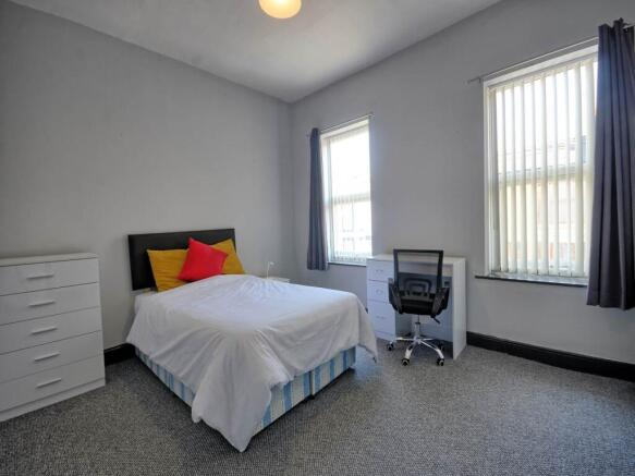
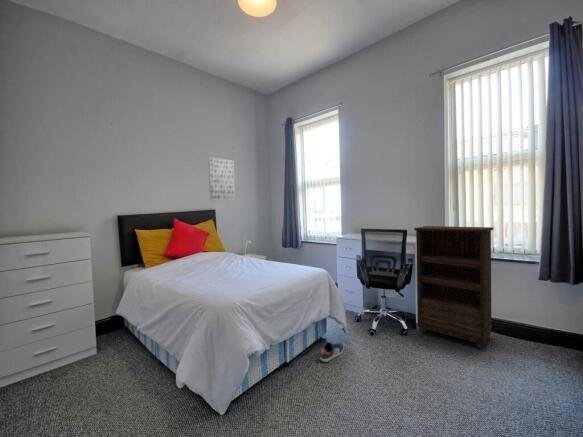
+ wall art [207,156,236,202]
+ bookshelf [413,225,495,350]
+ sneaker [319,341,345,363]
